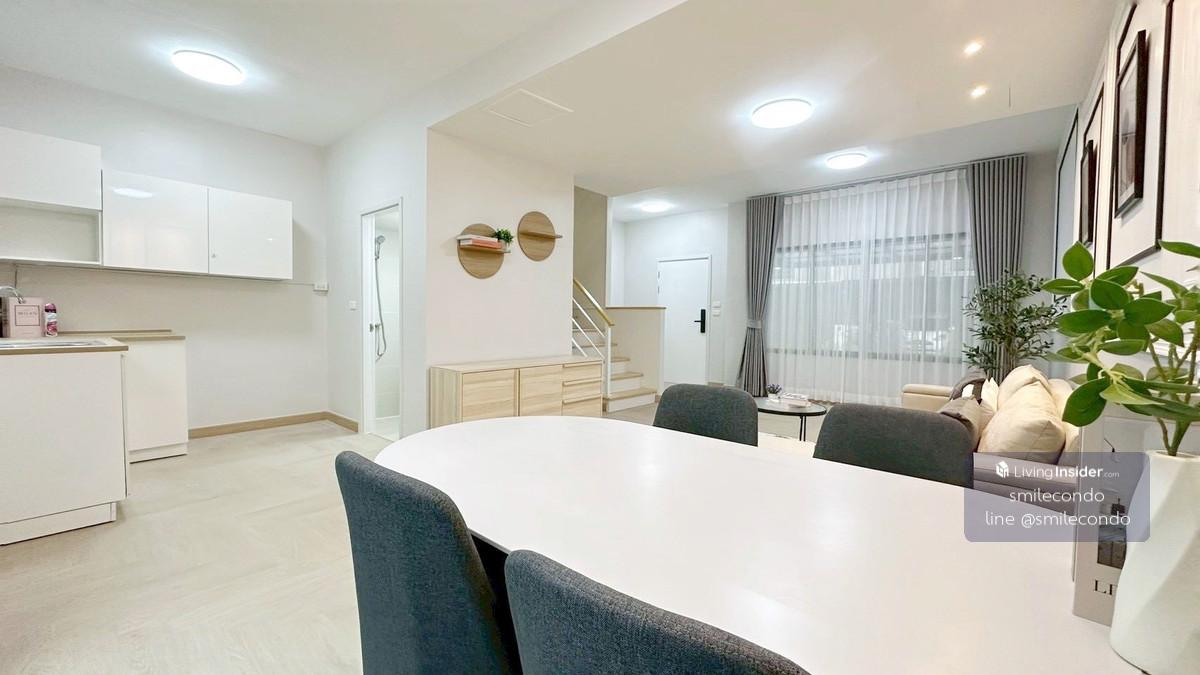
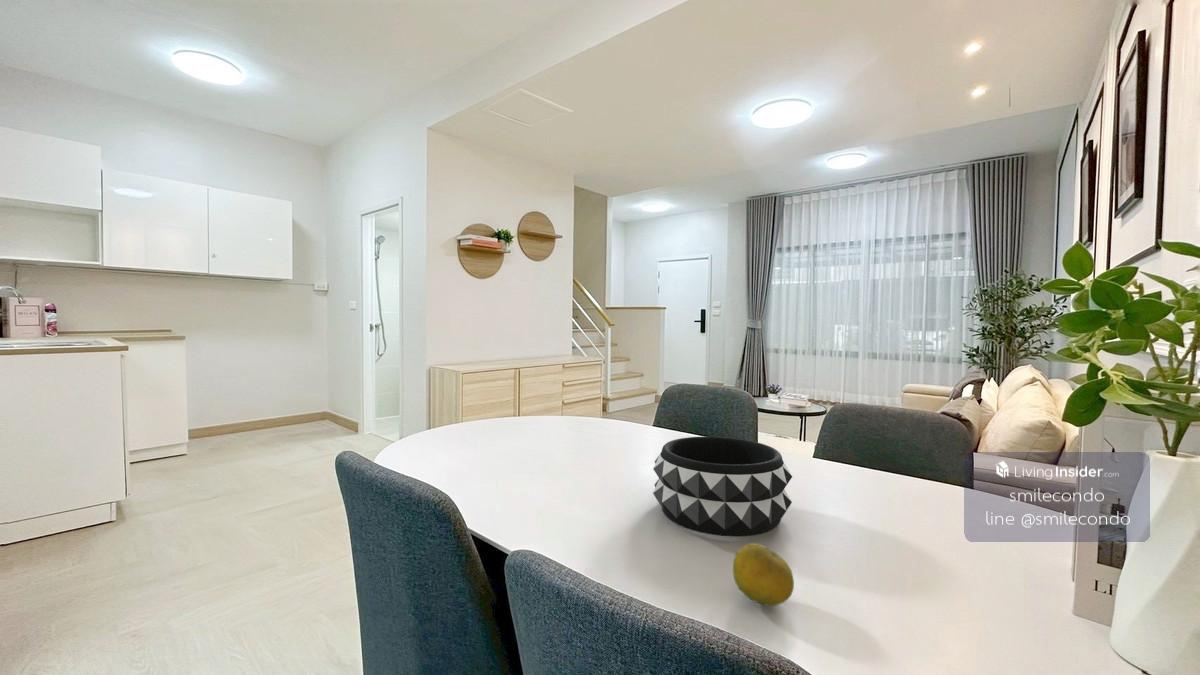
+ fruit [732,542,795,607]
+ decorative bowl [652,436,793,538]
